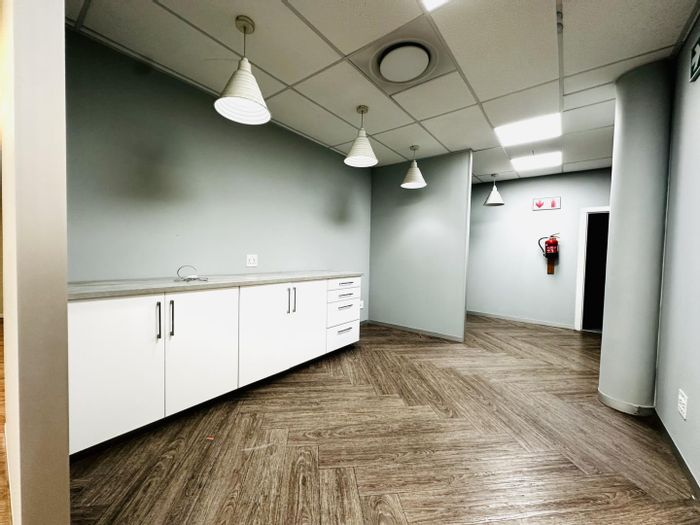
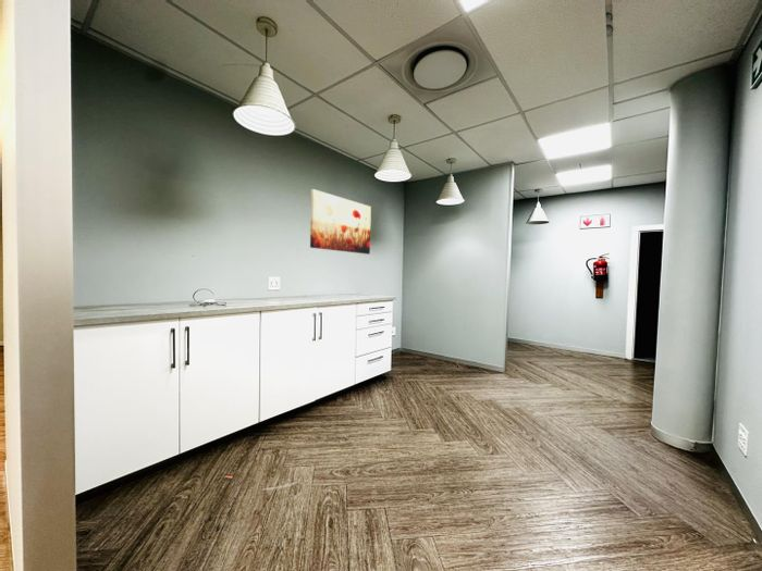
+ wall art [309,188,372,256]
